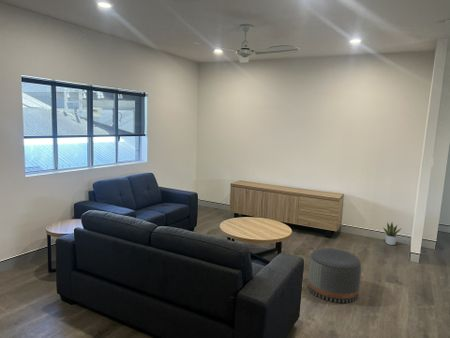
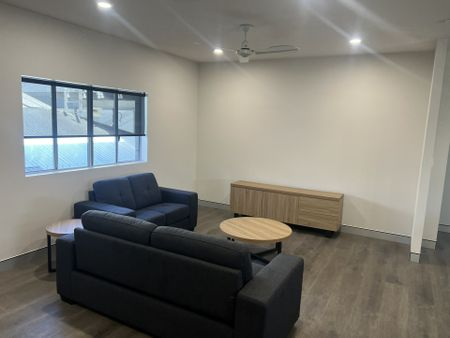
- pouf [307,247,362,304]
- potted plant [382,220,403,246]
